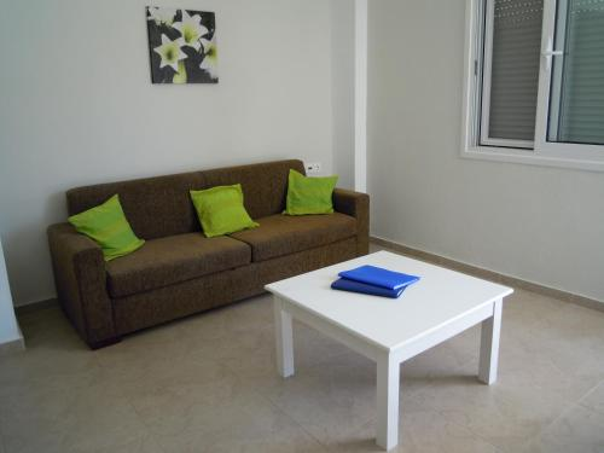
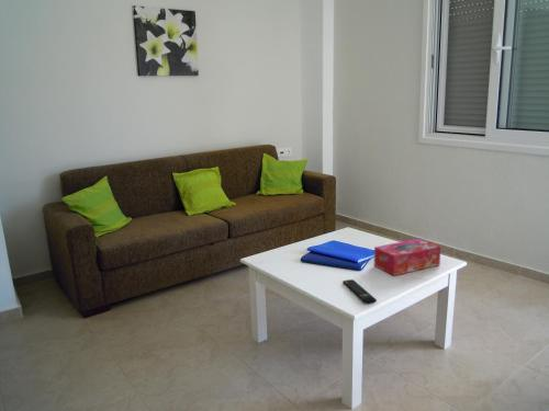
+ tissue box [373,238,441,277]
+ remote control [341,278,378,305]
